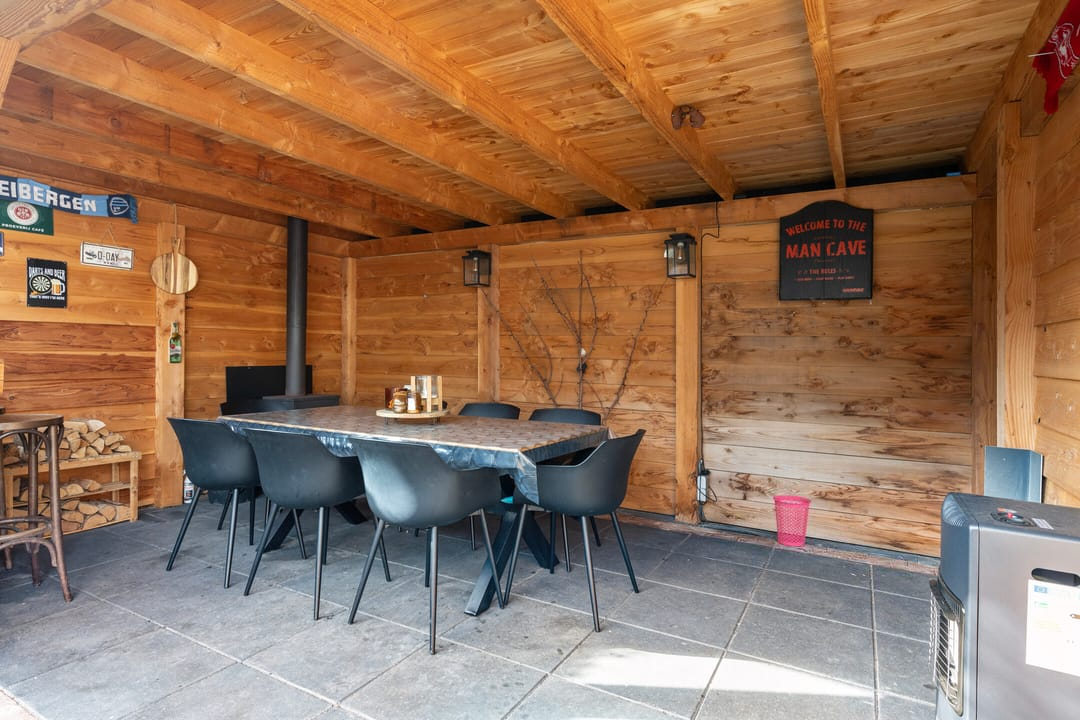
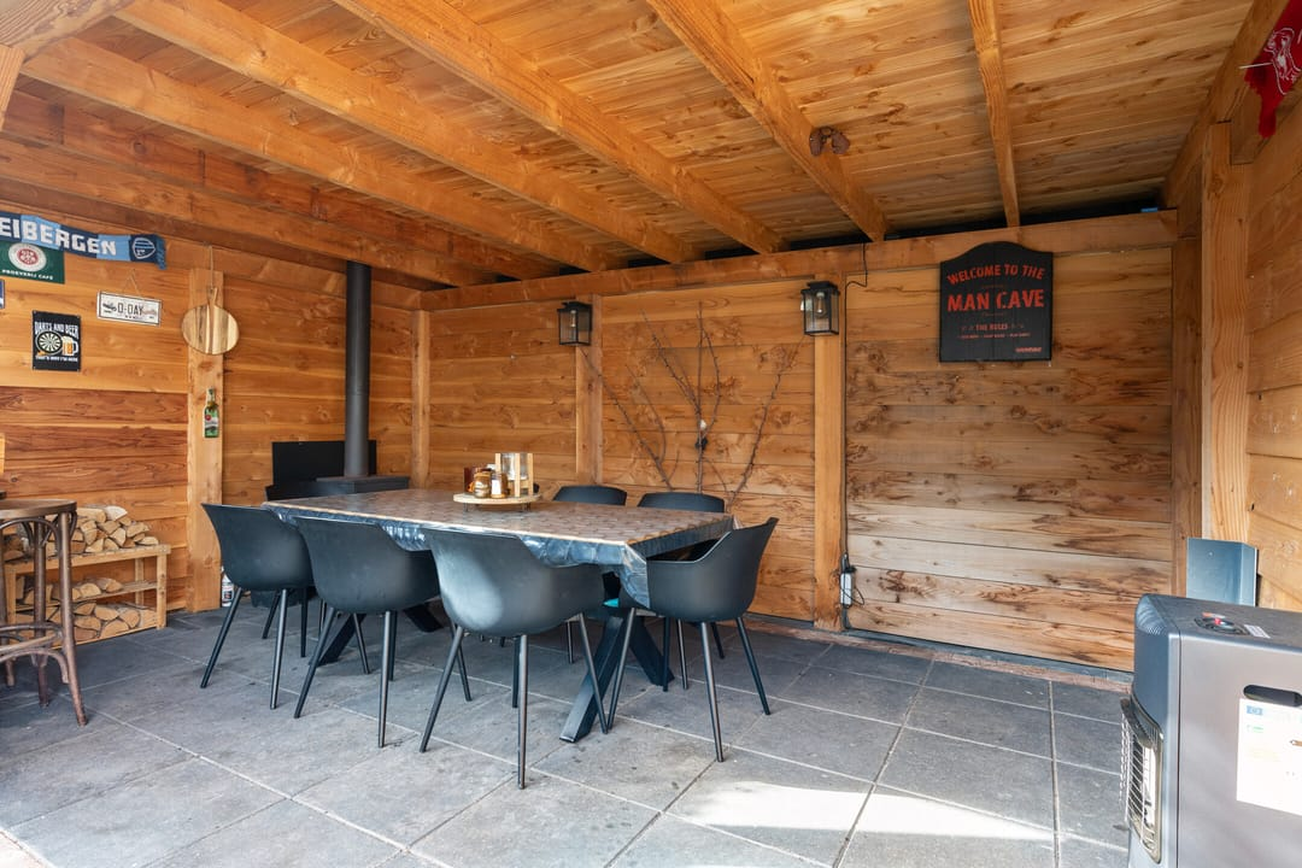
- waste basket [772,494,812,547]
